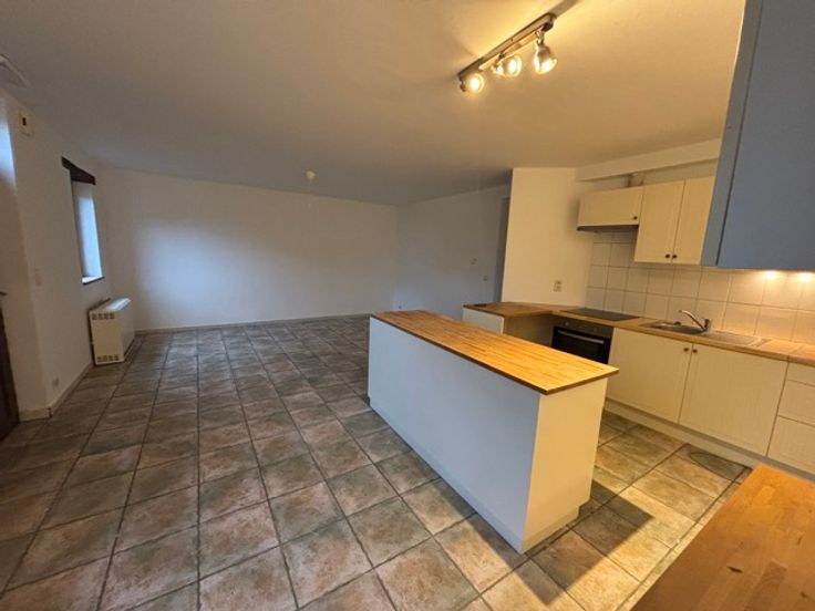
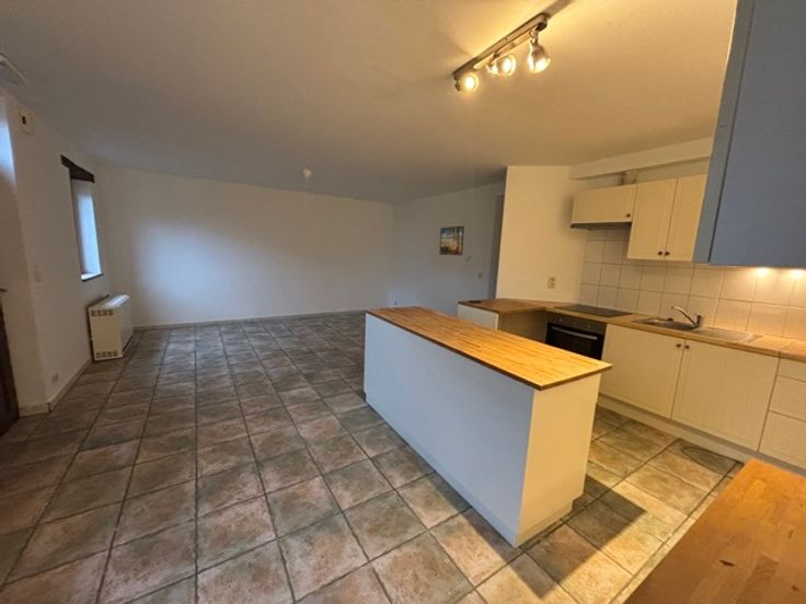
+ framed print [438,225,465,256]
